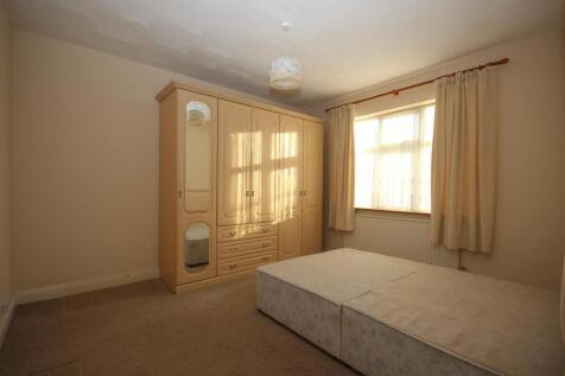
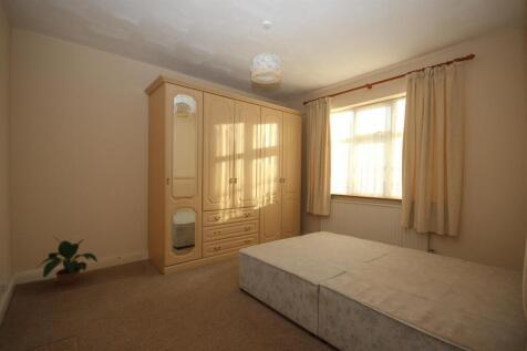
+ potted plant [37,235,99,288]
